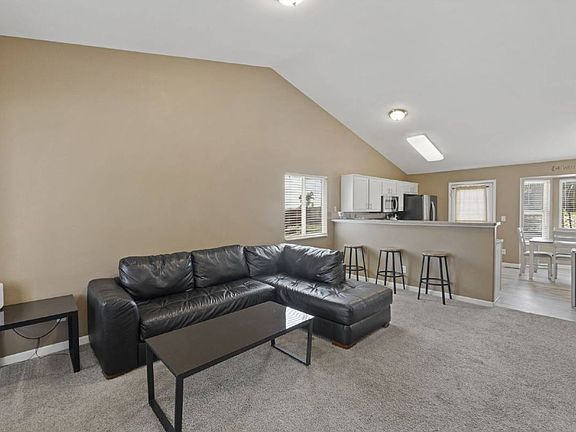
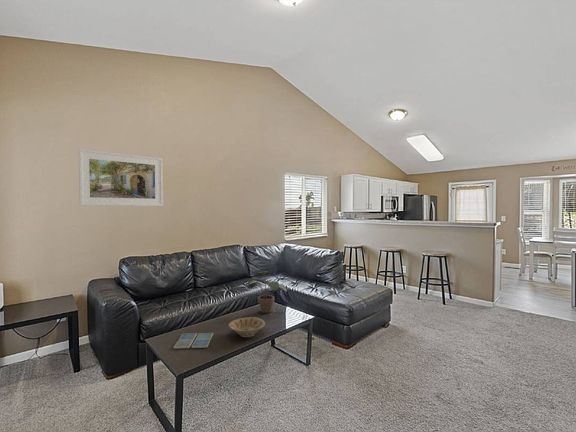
+ drink coaster [173,332,214,350]
+ potted plant [247,270,288,314]
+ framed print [78,148,164,207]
+ bowl [228,316,267,338]
